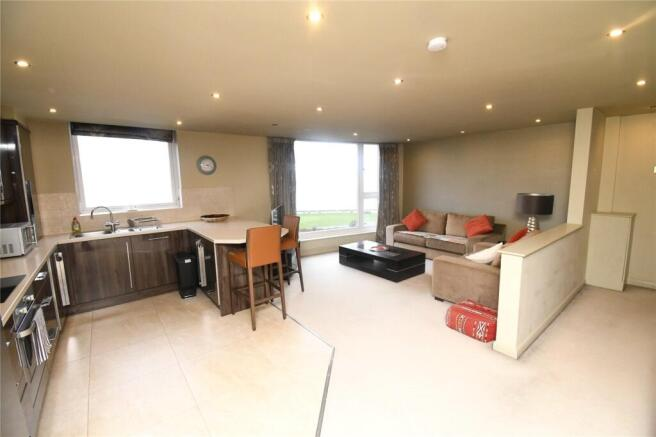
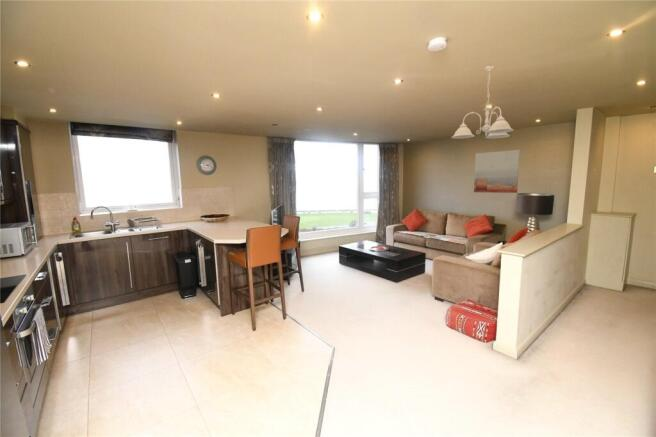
+ chandelier [450,65,515,140]
+ wall art [473,149,521,194]
